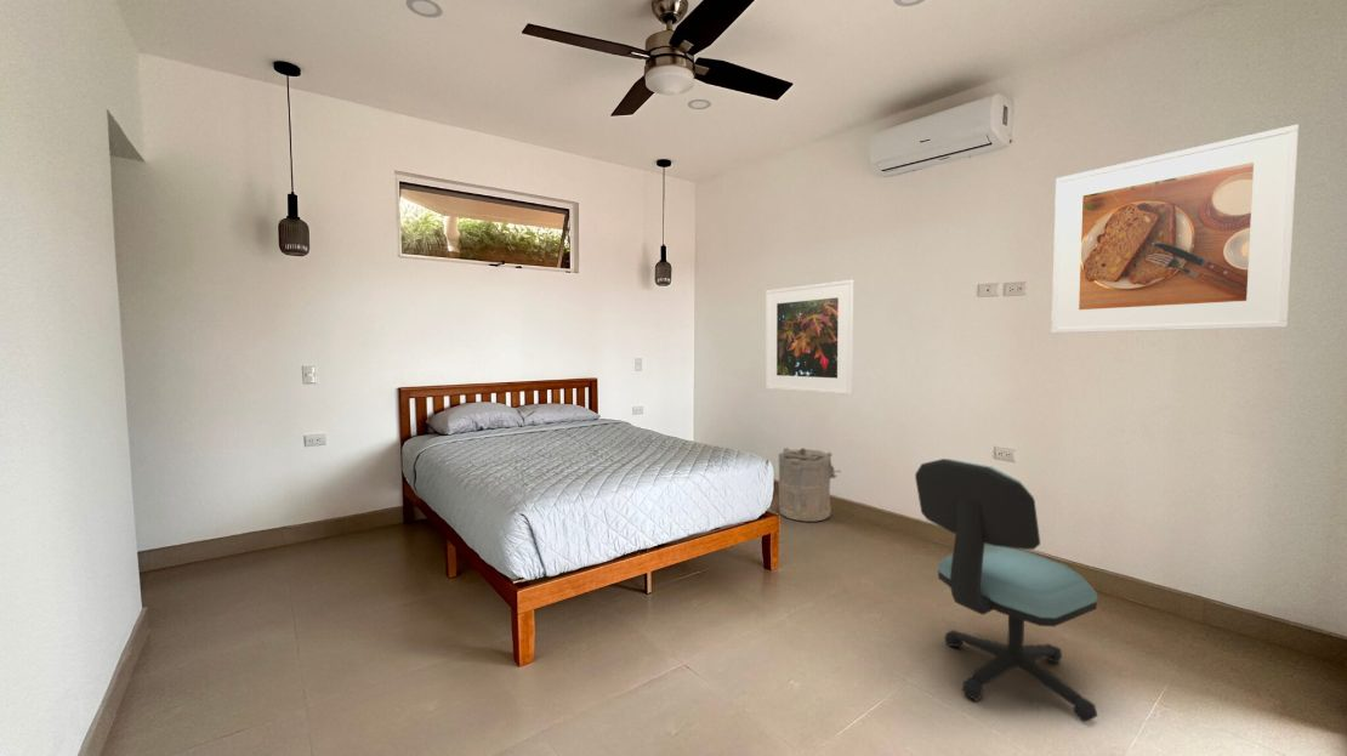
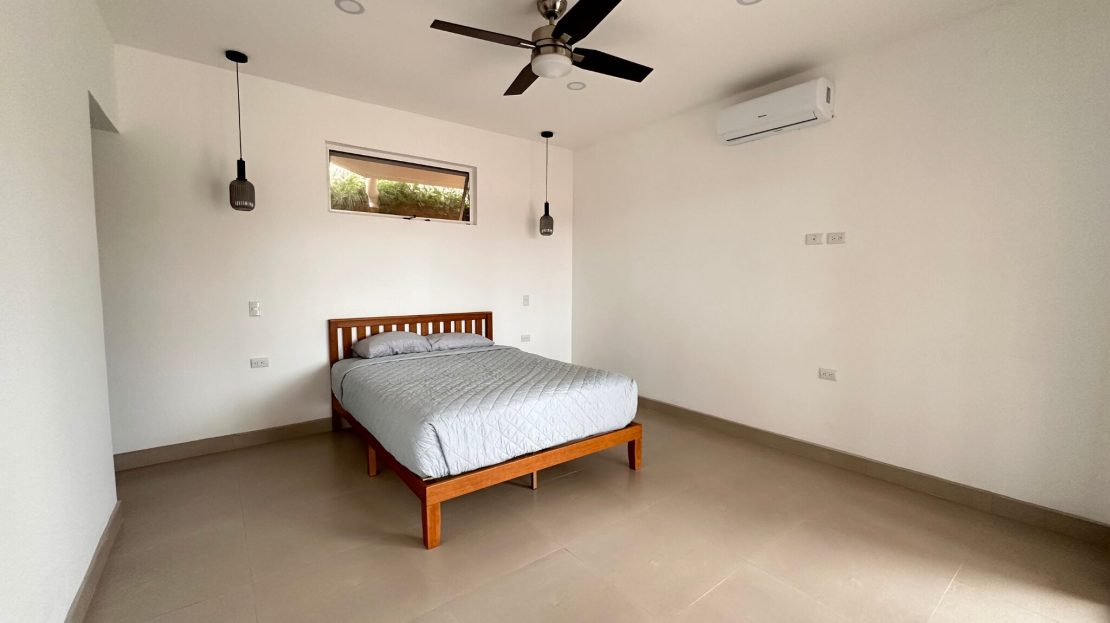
- office chair [914,457,1099,723]
- laundry hamper [778,447,842,523]
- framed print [1050,124,1300,335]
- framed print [765,279,856,396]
